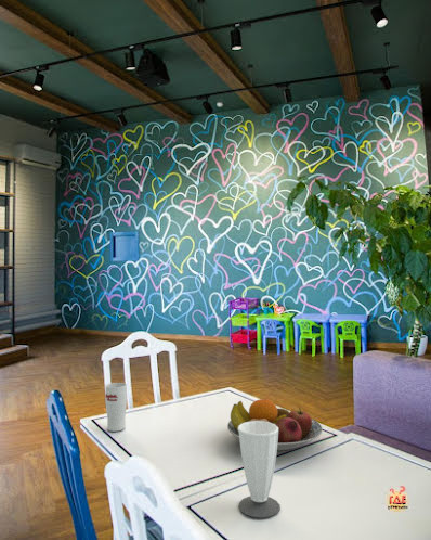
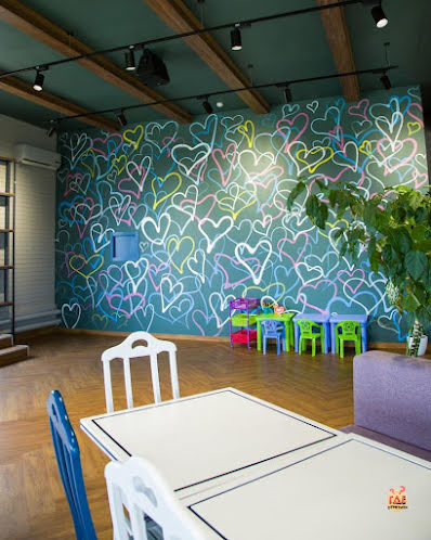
- cup [237,421,282,519]
- cup [104,382,128,433]
- fruit bowl [226,398,324,452]
